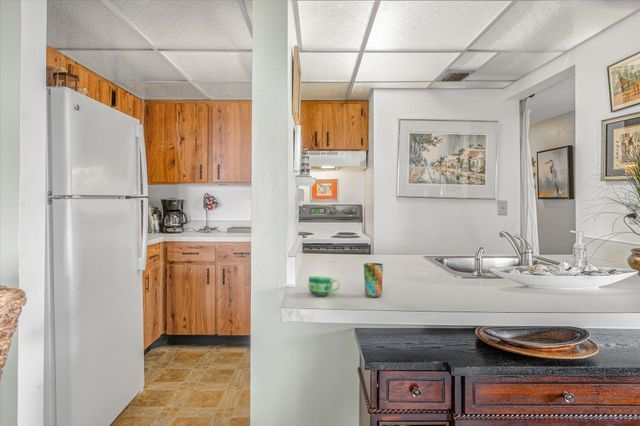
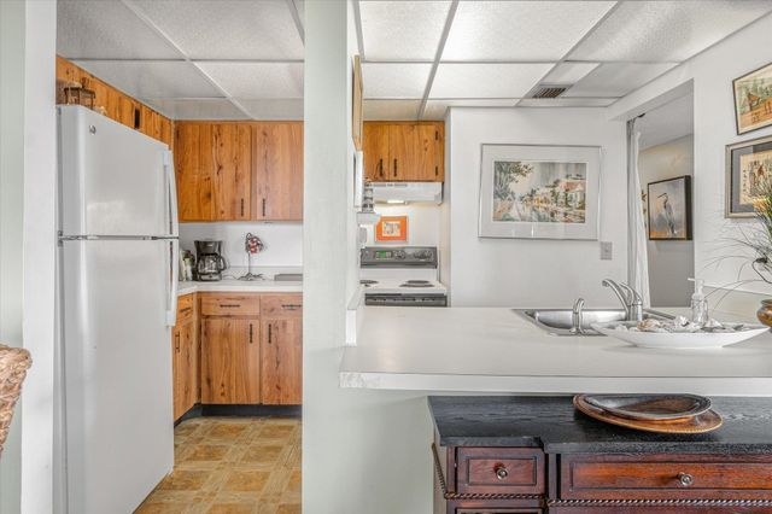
- cup [363,262,384,298]
- cup [308,275,341,297]
